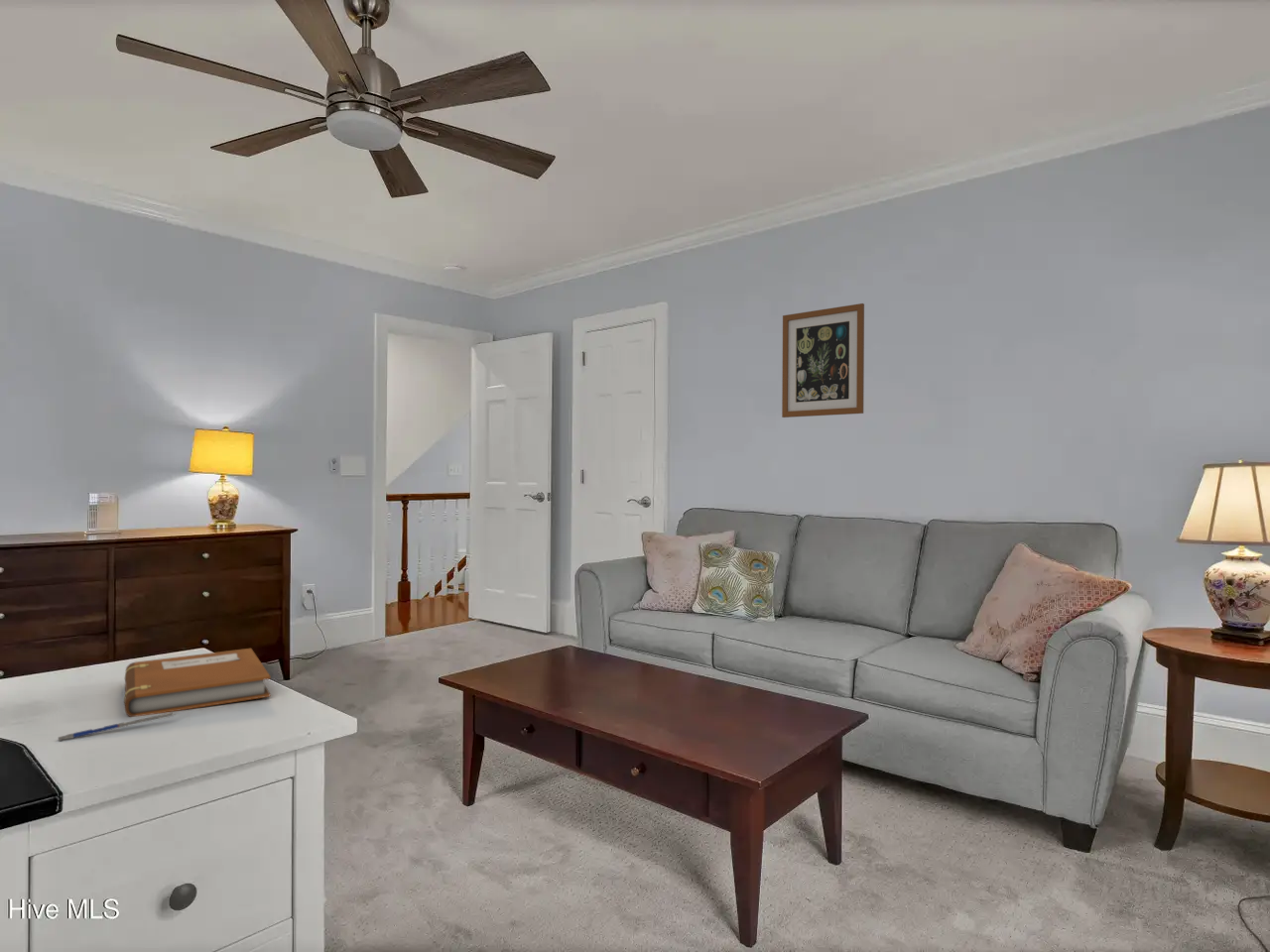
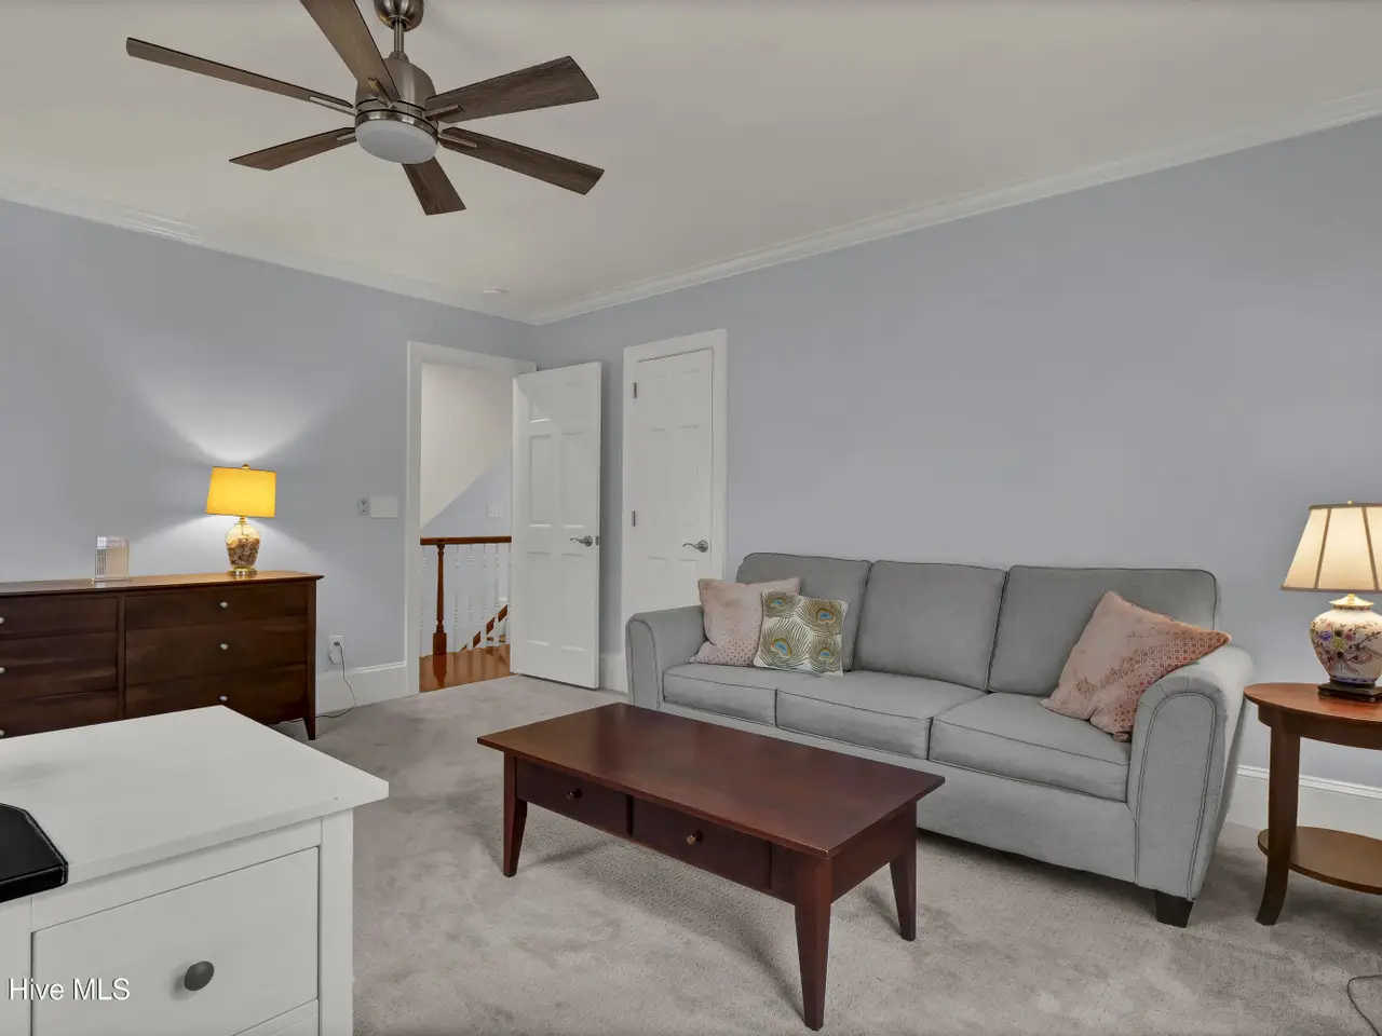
- notebook [123,648,271,718]
- pen [58,712,177,743]
- wall art [781,302,865,418]
